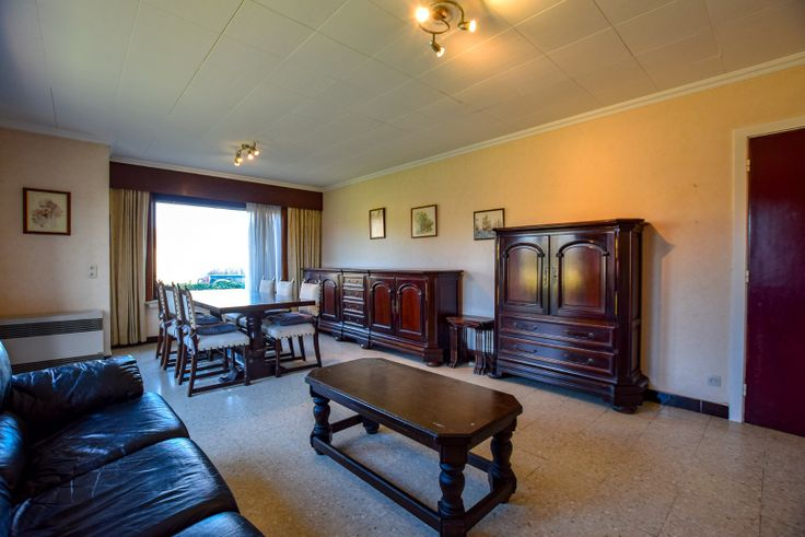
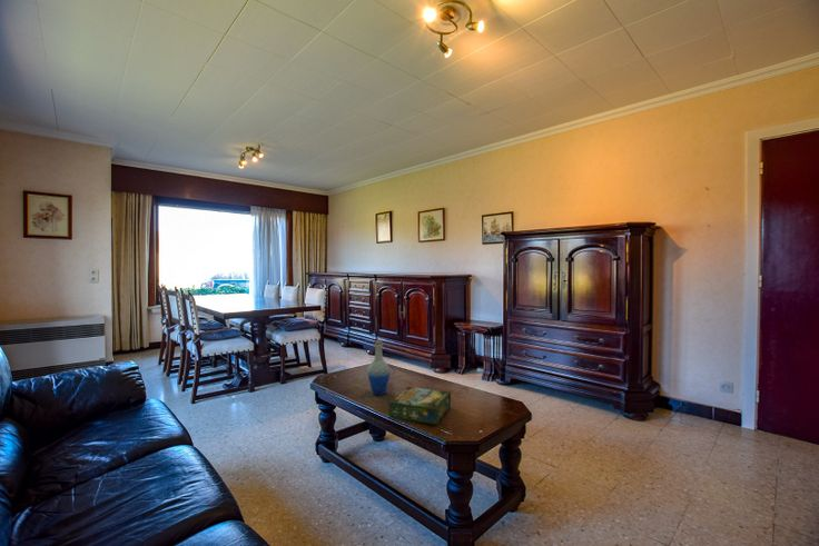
+ board game [388,386,452,426]
+ bottle [366,339,391,396]
